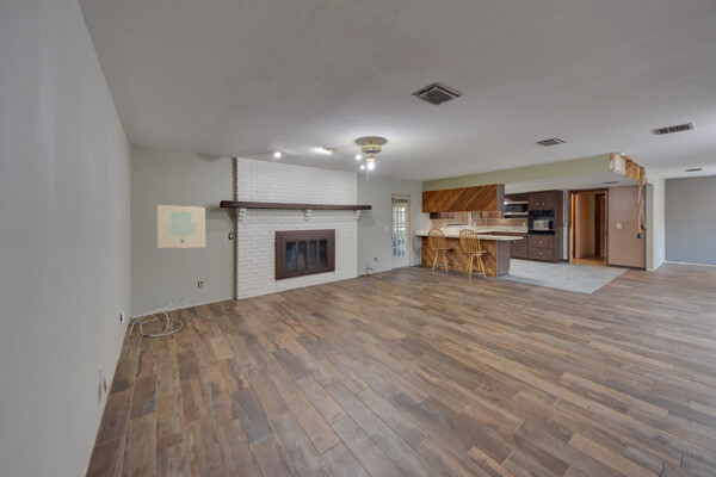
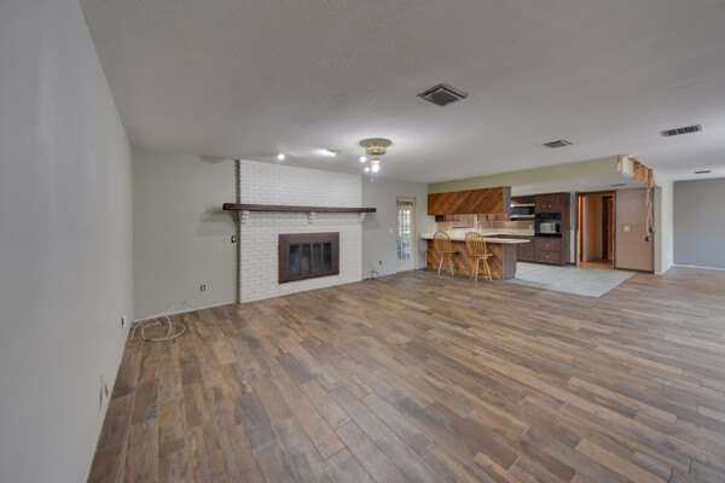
- wall art [156,204,206,249]
